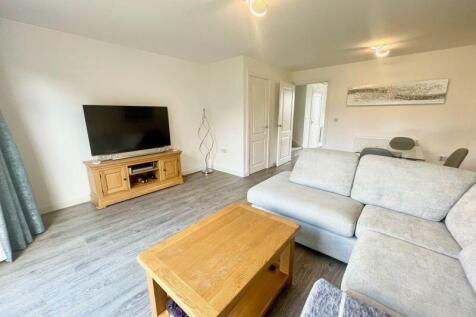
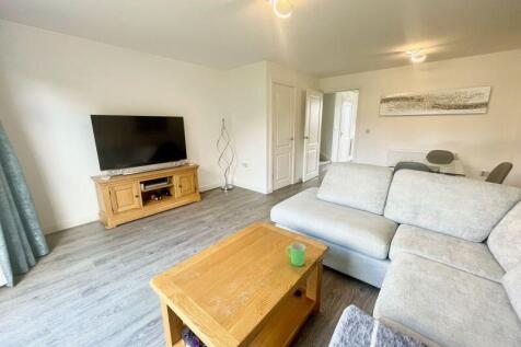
+ mug [285,242,306,267]
